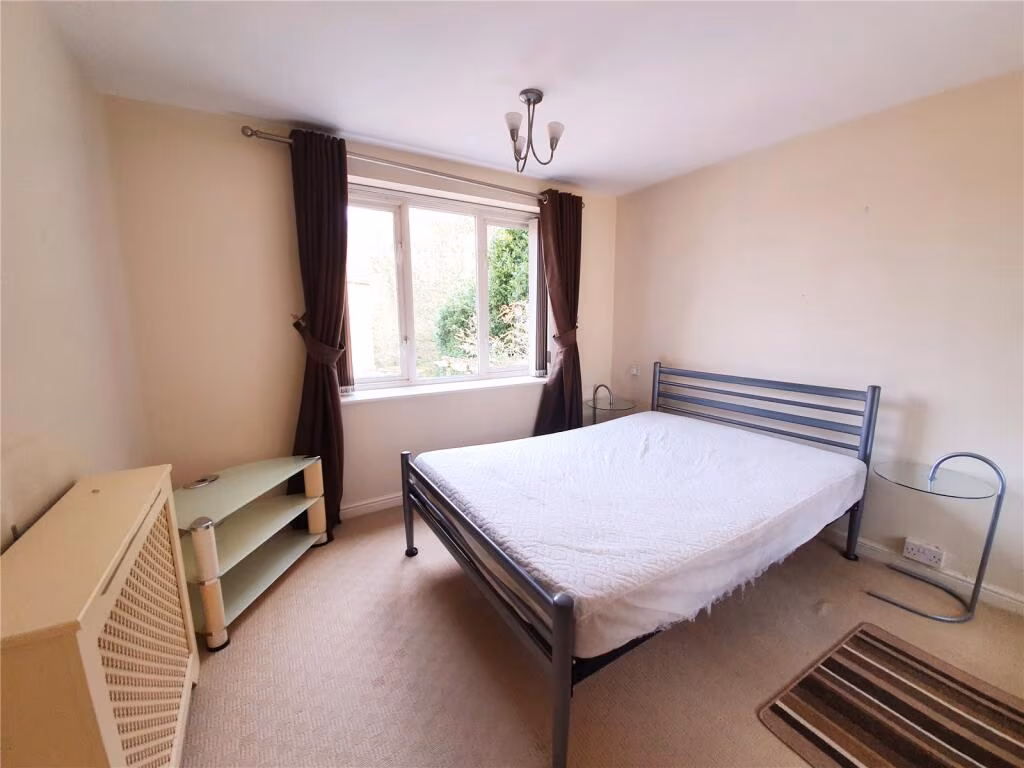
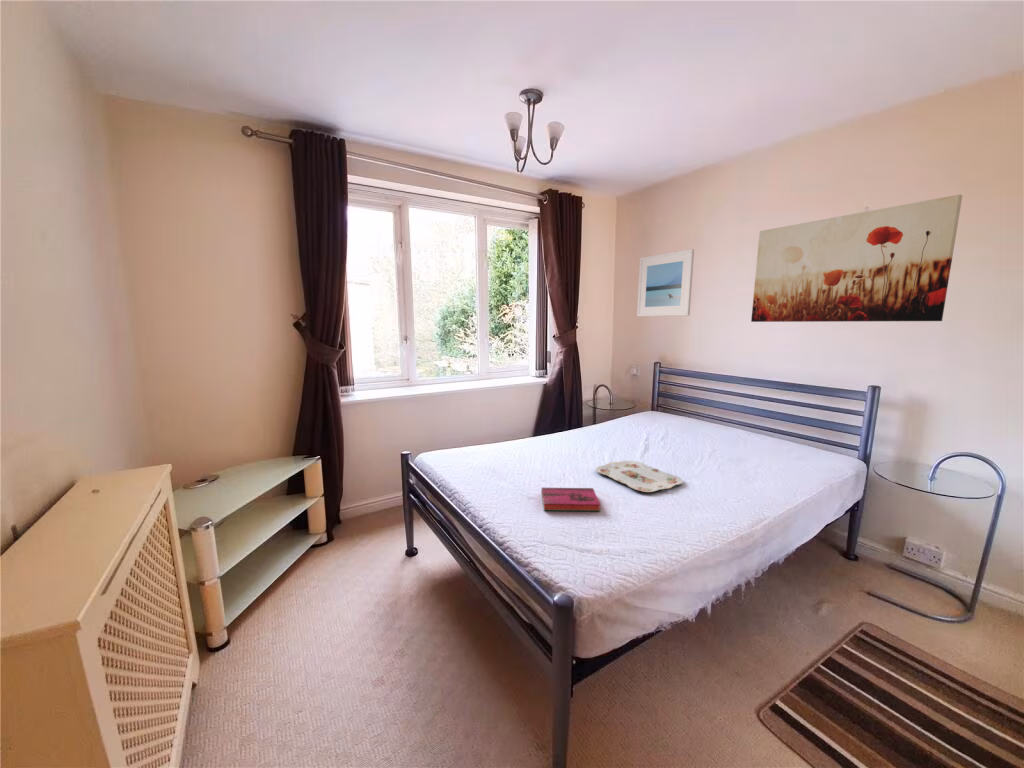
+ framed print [636,248,695,317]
+ serving tray [595,460,684,493]
+ wall art [750,194,963,323]
+ hardback book [540,487,602,512]
